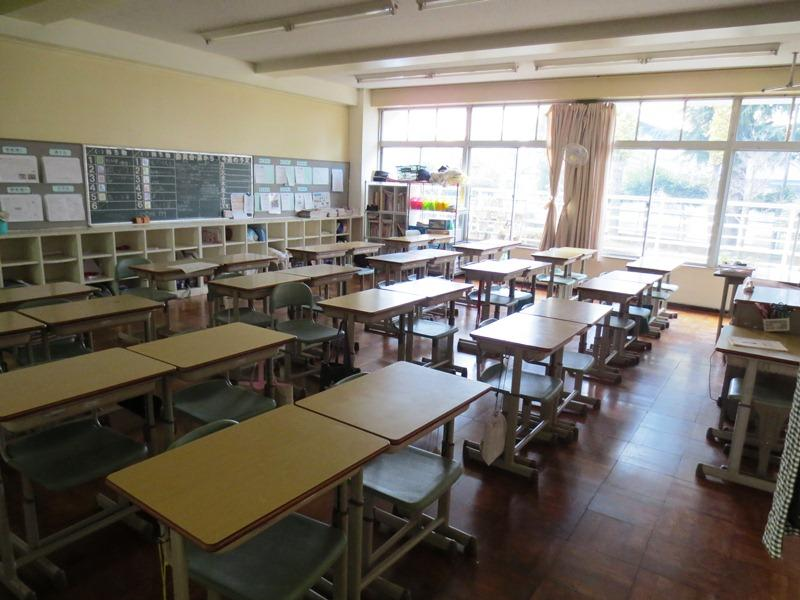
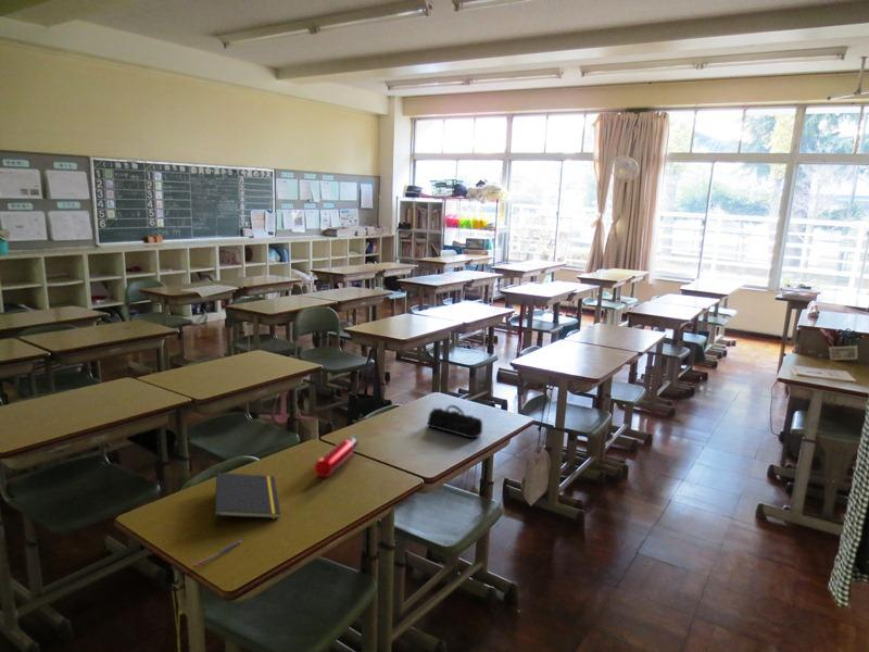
+ pencil case [426,404,483,439]
+ pen [192,540,242,568]
+ notepad [214,472,281,529]
+ water bottle [313,434,361,478]
